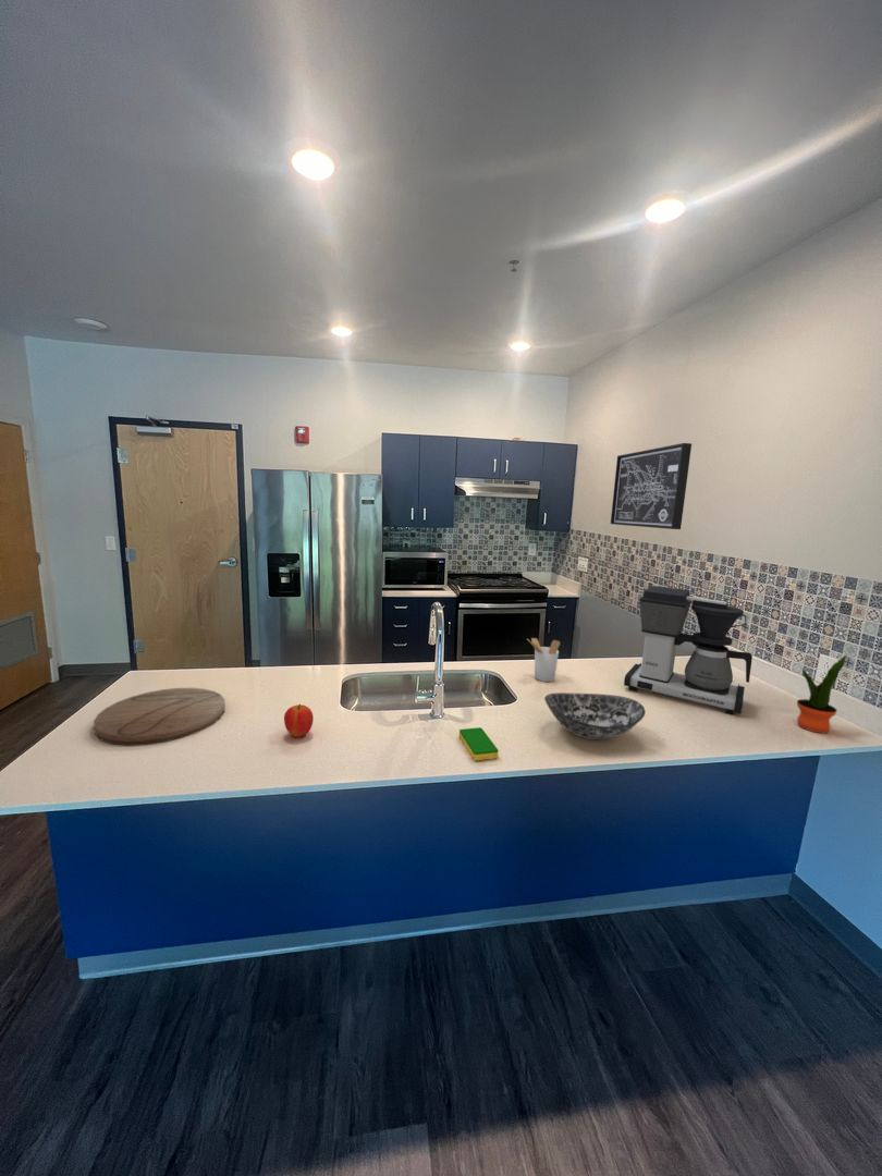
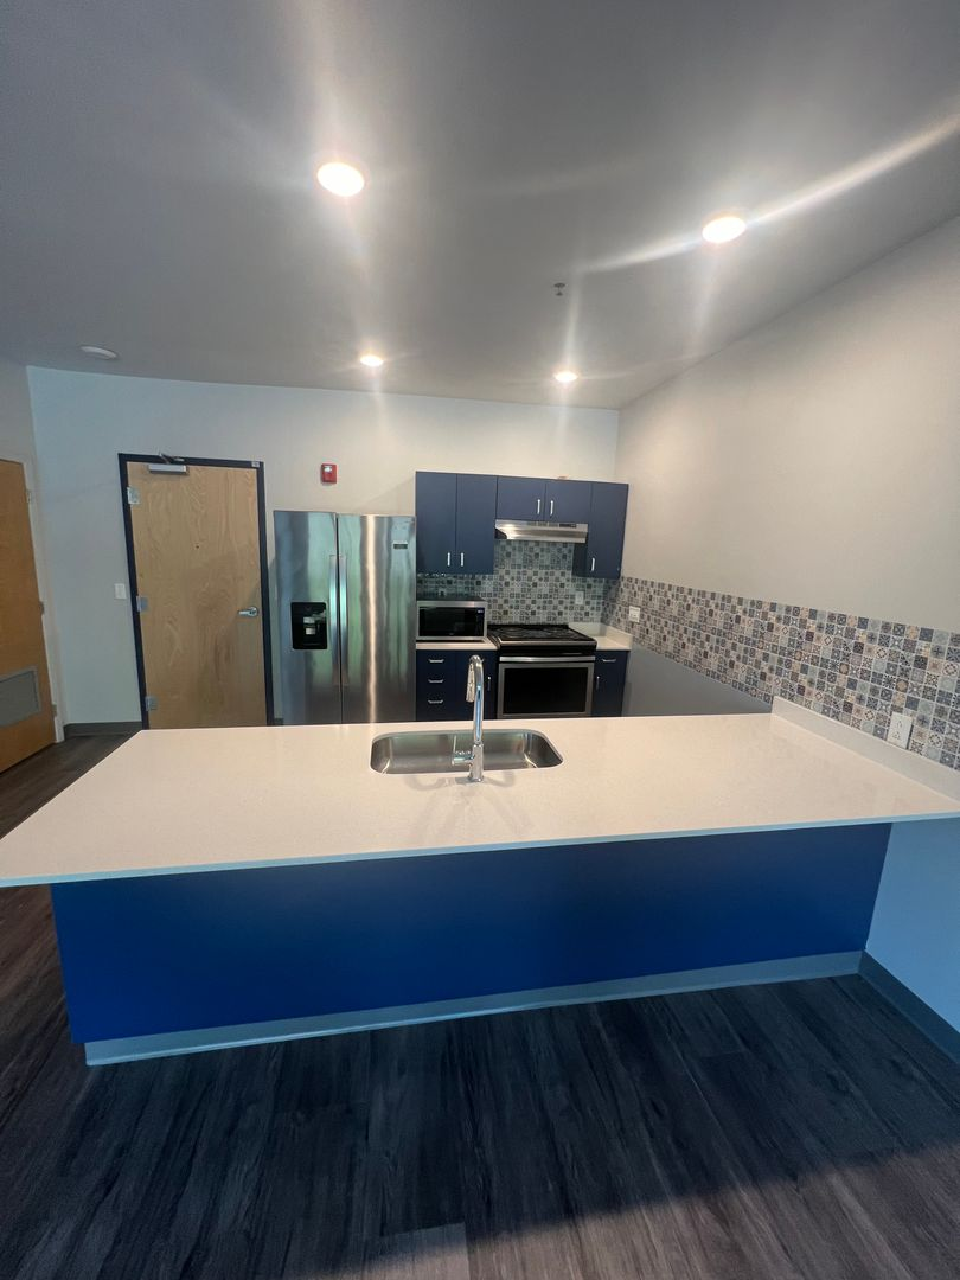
- apple [283,702,315,738]
- wall art [610,442,693,530]
- dish sponge [458,726,500,761]
- cutting board [93,687,225,747]
- utensil holder [527,637,561,683]
- coffee maker [623,585,754,716]
- potted plant [796,653,848,734]
- bowl [543,691,647,740]
